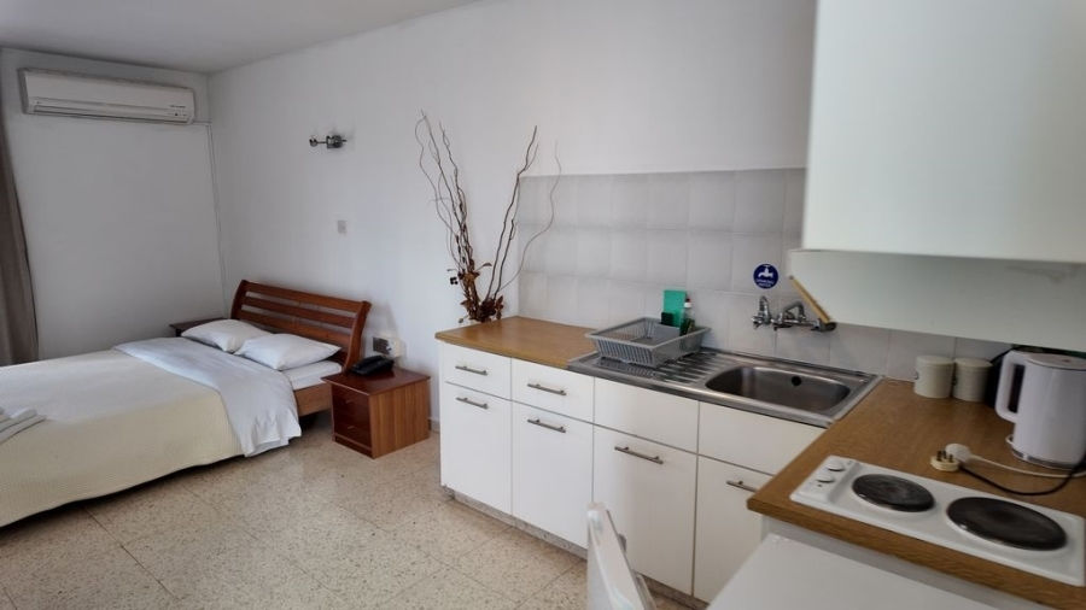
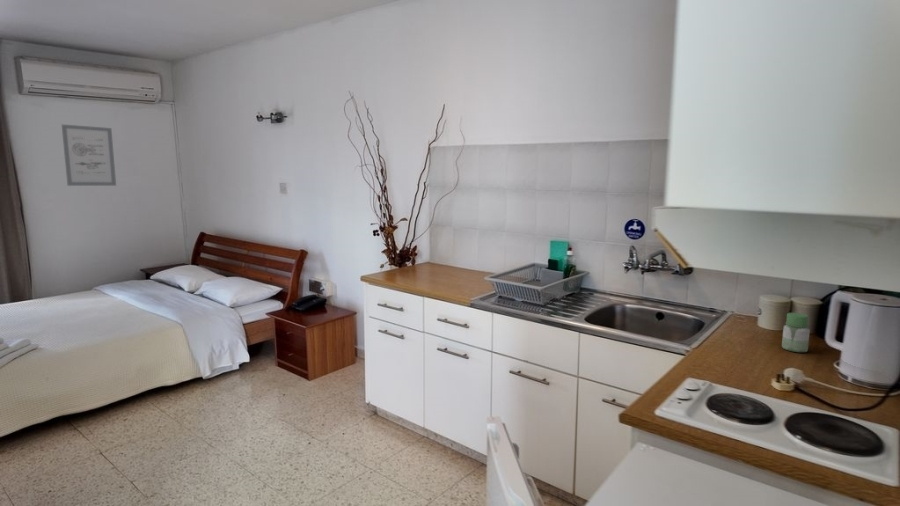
+ wall art [61,123,117,187]
+ jar [781,312,811,353]
